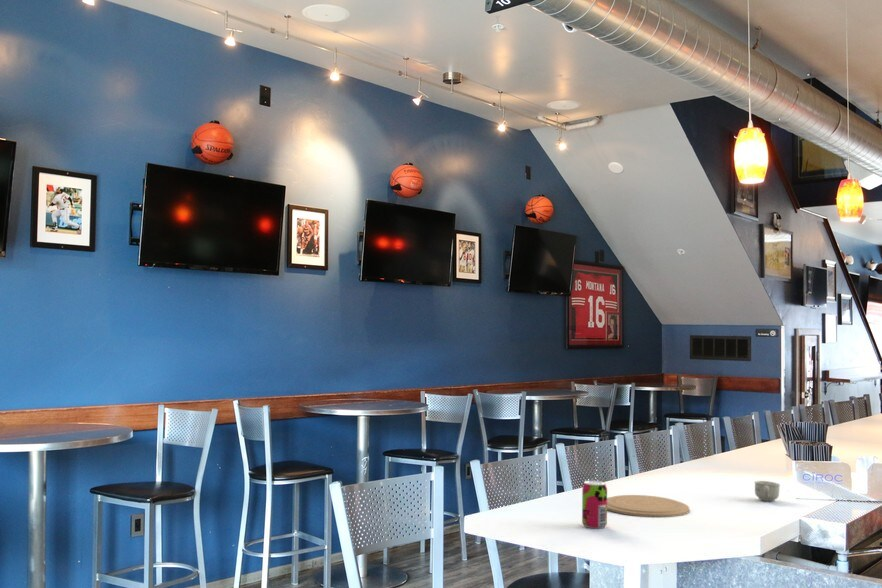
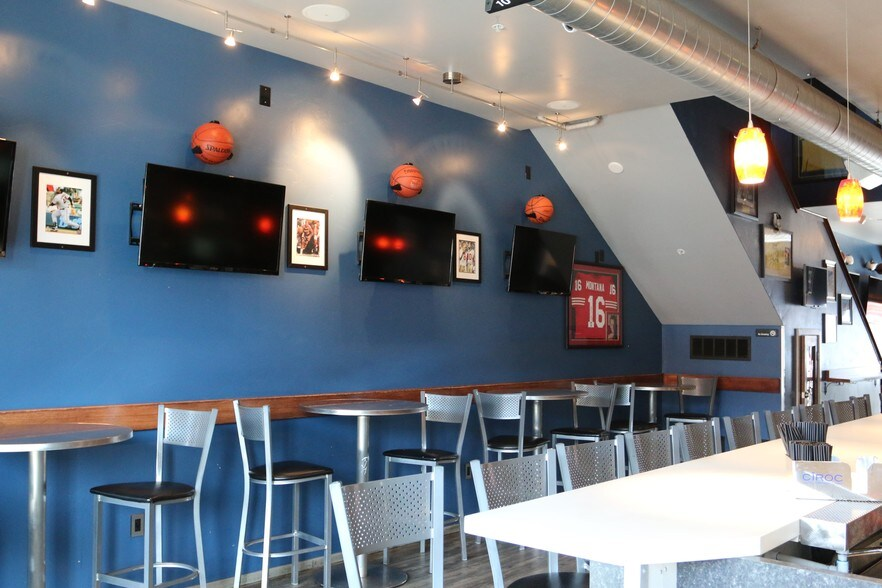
- beverage can [581,480,608,529]
- plate [607,494,690,518]
- cup [754,480,781,502]
